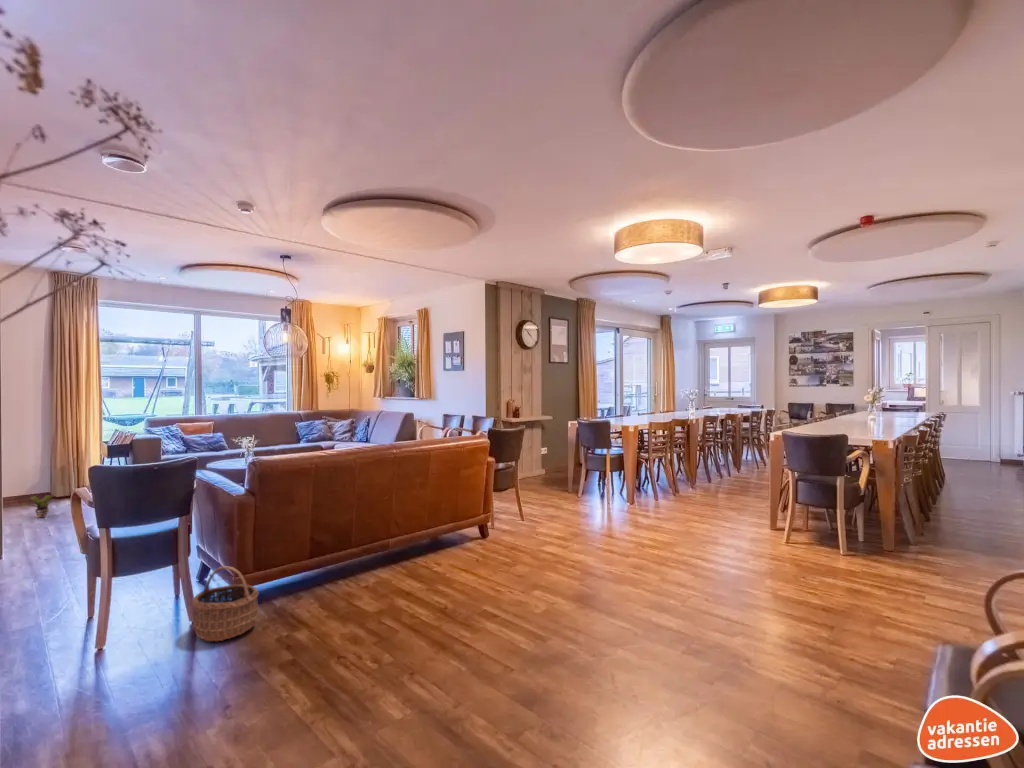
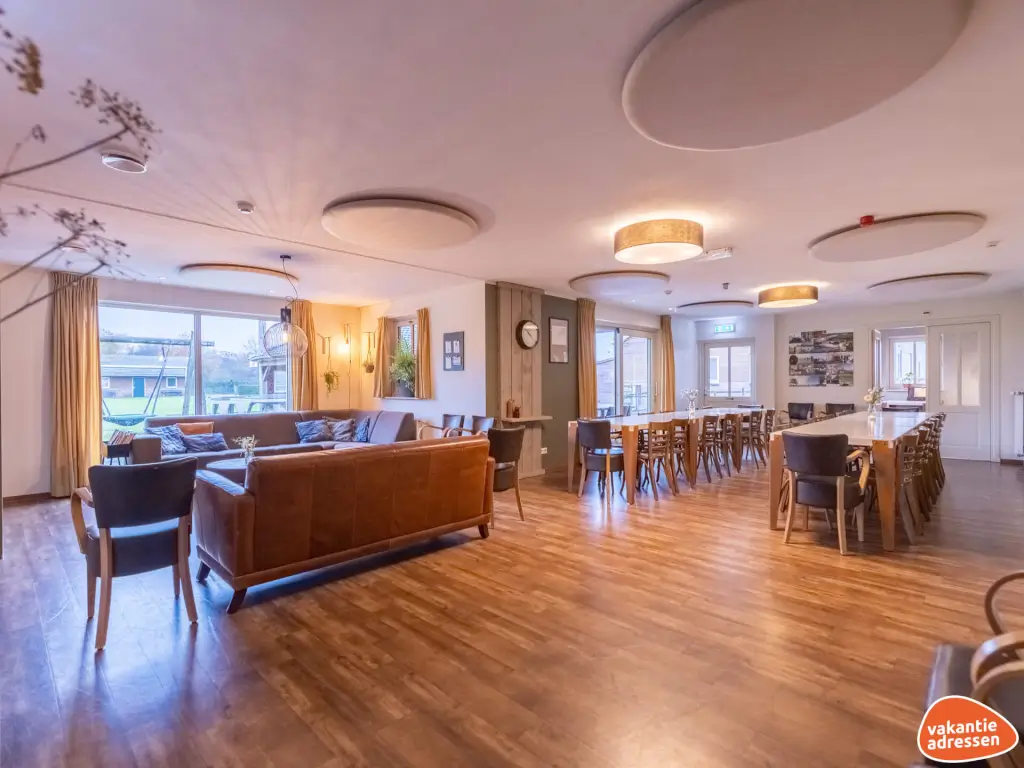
- wicker basket [191,565,260,642]
- potted plant [22,493,56,519]
